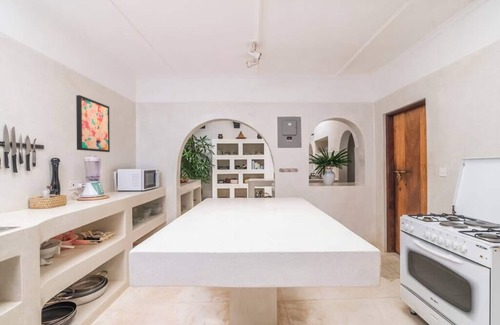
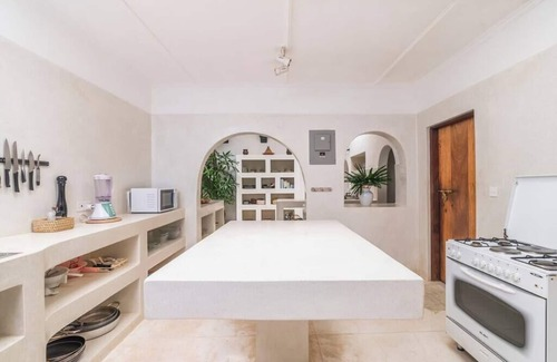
- wall art [75,94,111,153]
